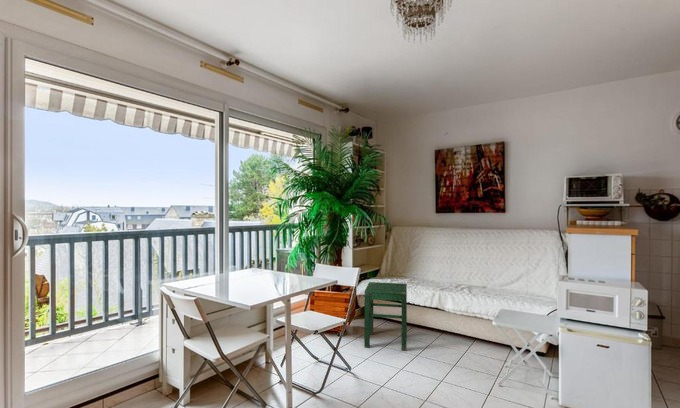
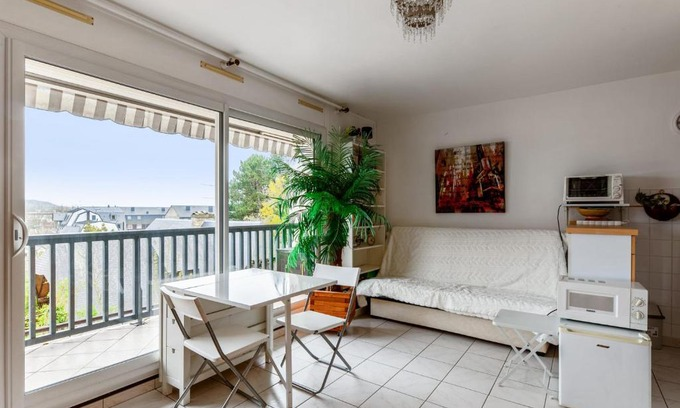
- stool [363,281,408,352]
